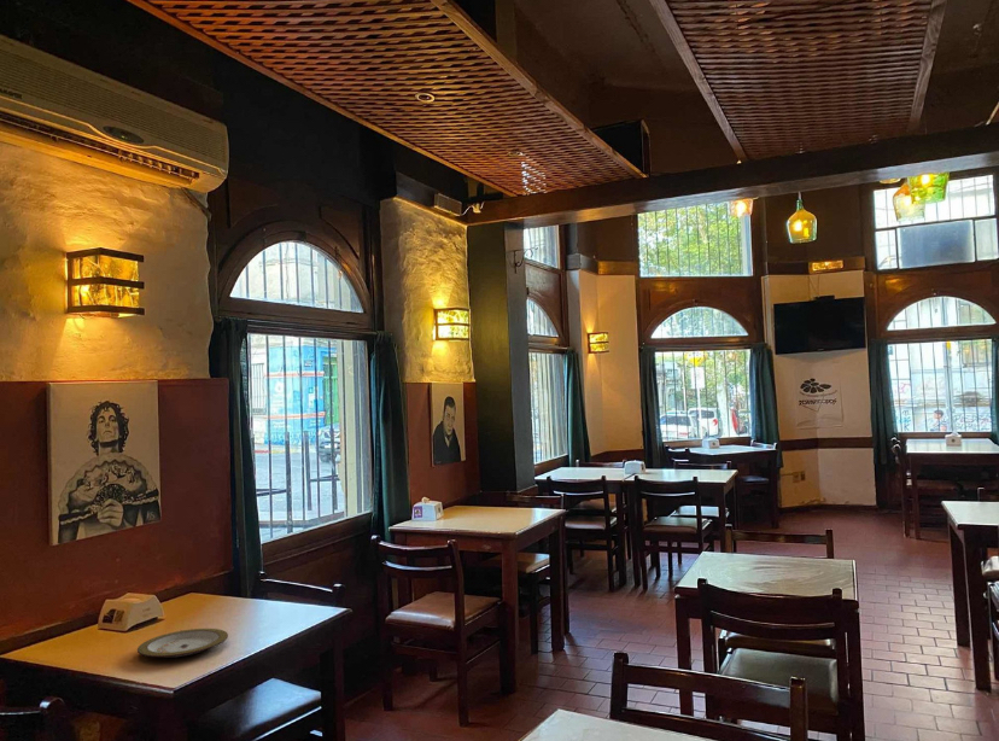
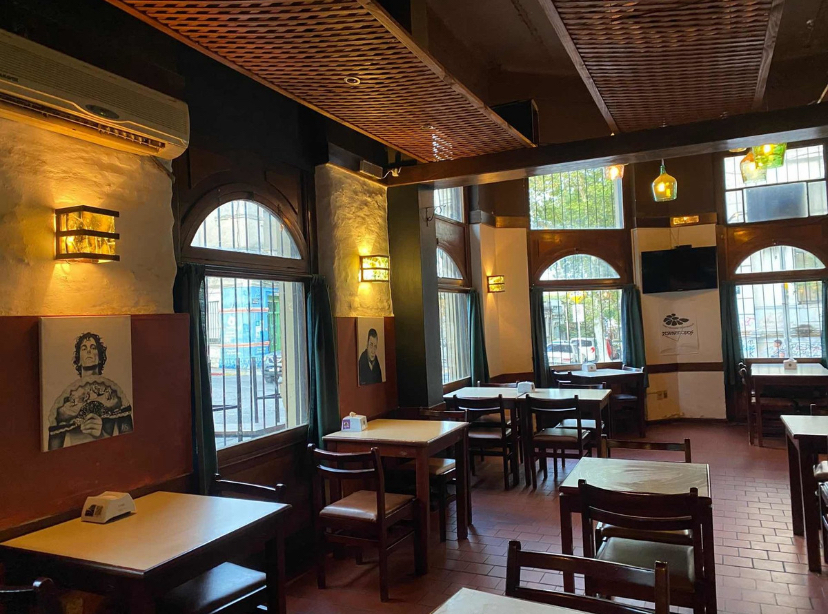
- plate [136,628,229,659]
